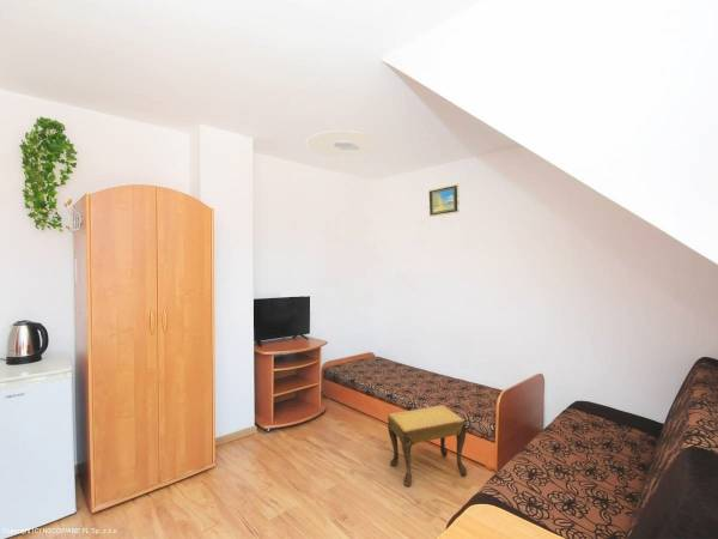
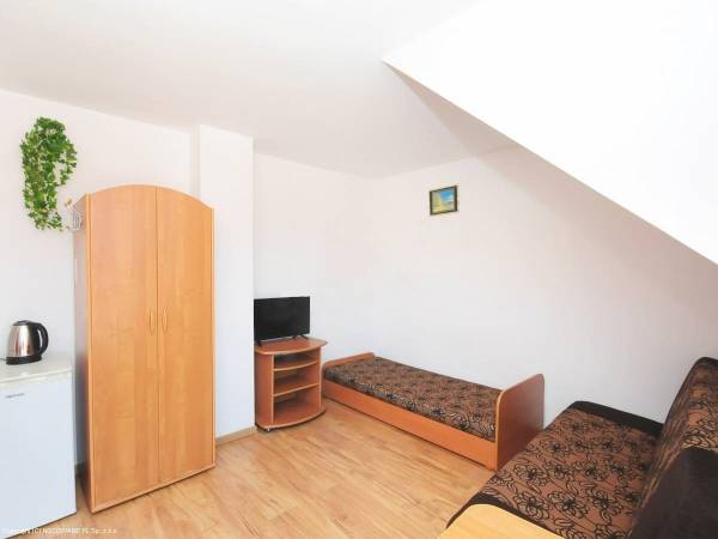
- footstool [387,404,468,489]
- ceiling light [305,129,378,157]
